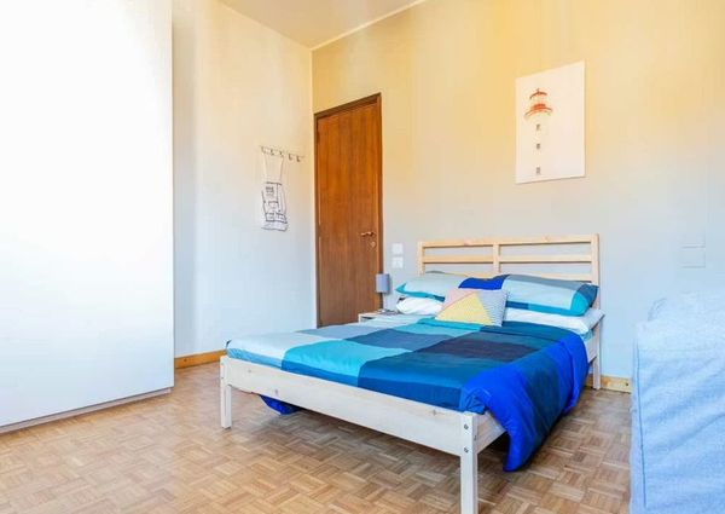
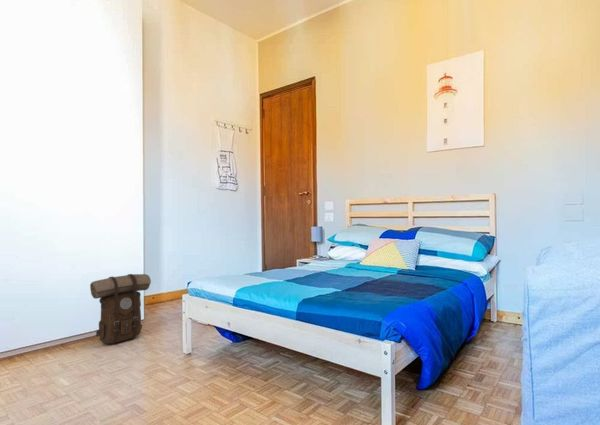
+ backpack [89,273,152,345]
